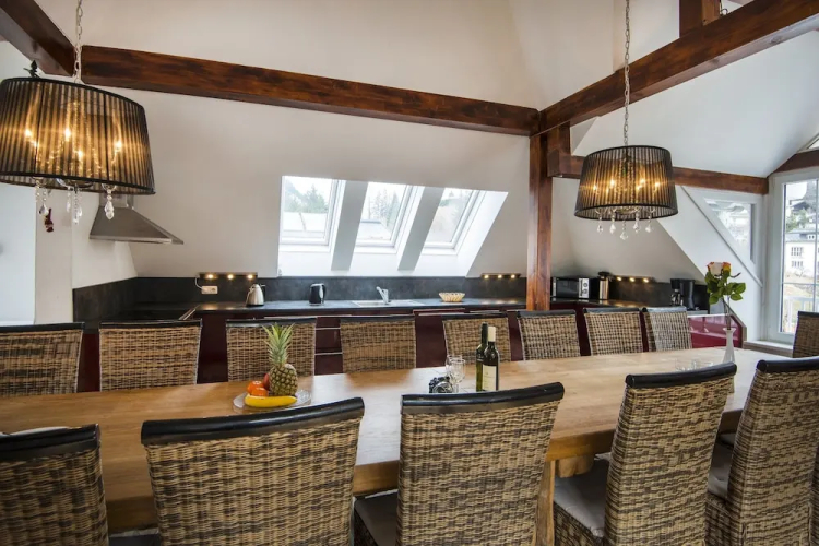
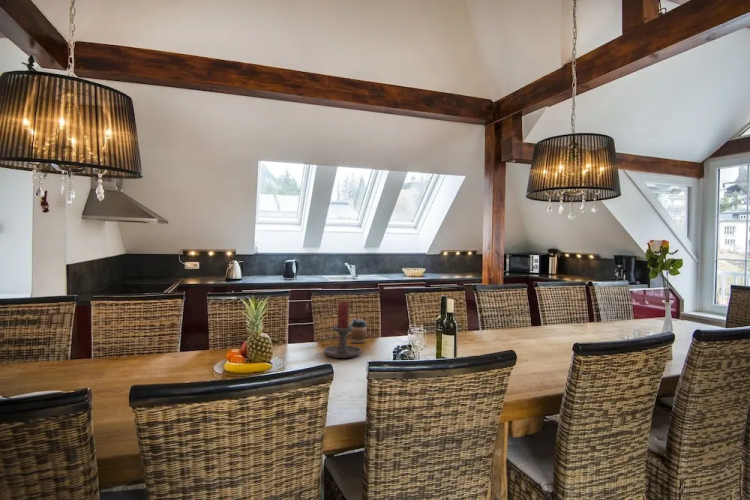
+ candle holder [323,300,363,359]
+ coffee cup [349,318,368,344]
